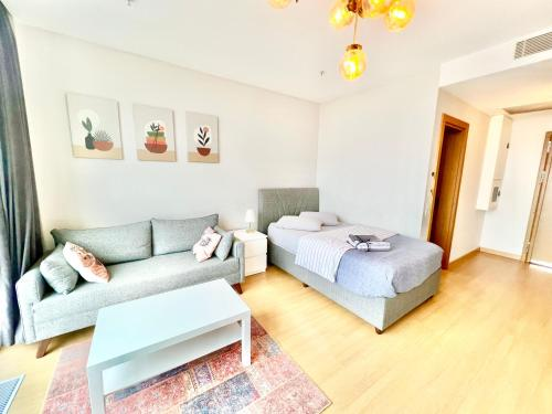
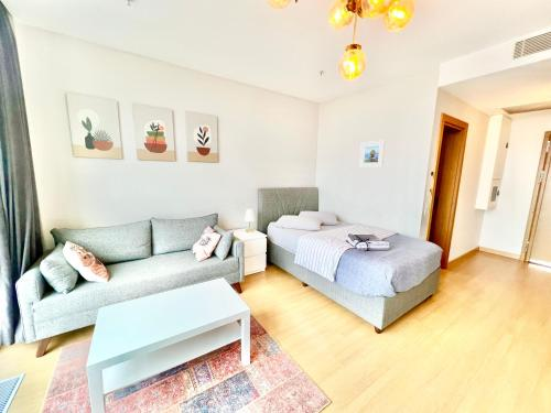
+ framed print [358,139,386,169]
